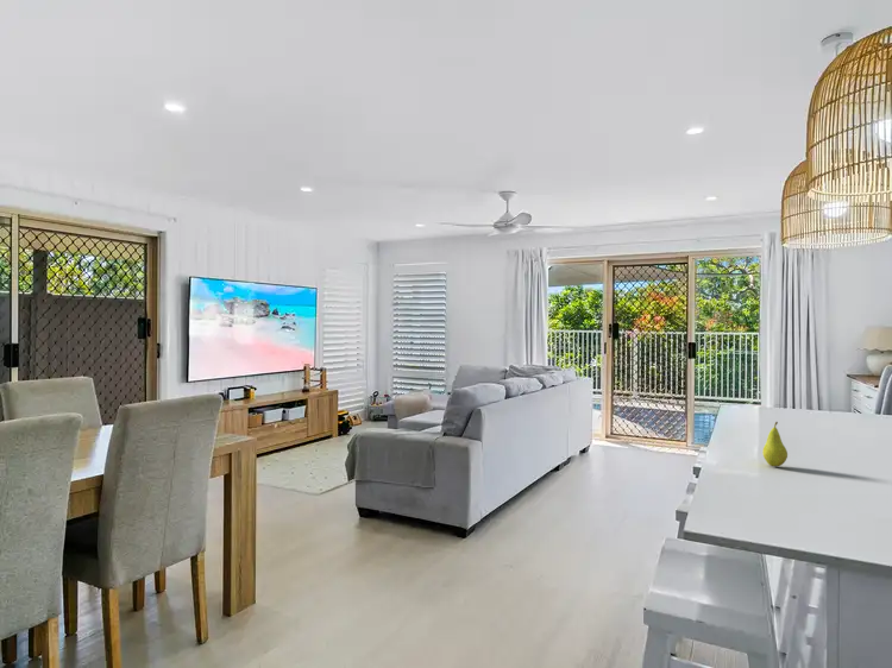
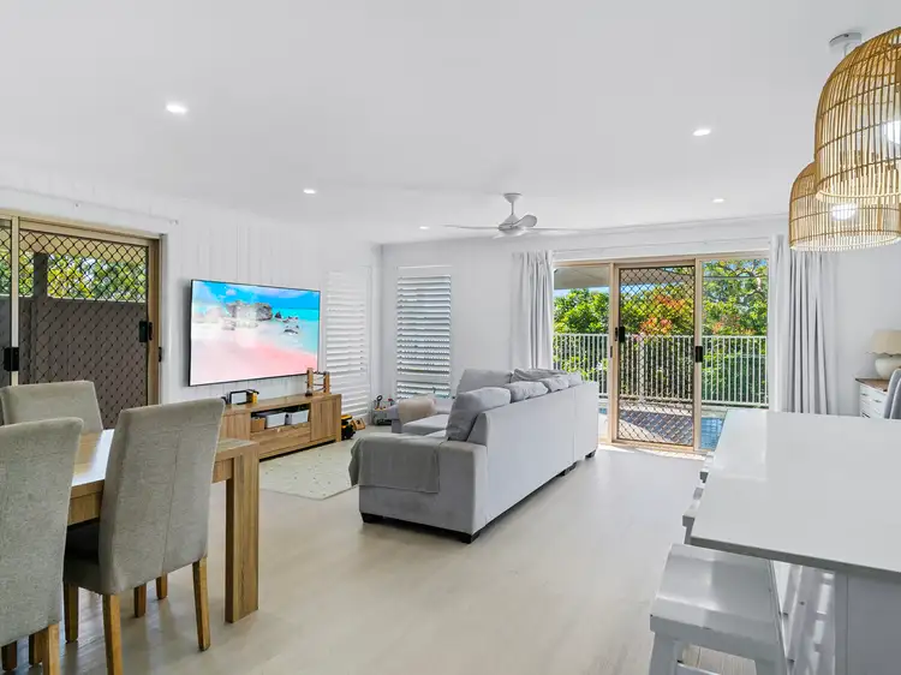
- fruit [761,421,789,467]
